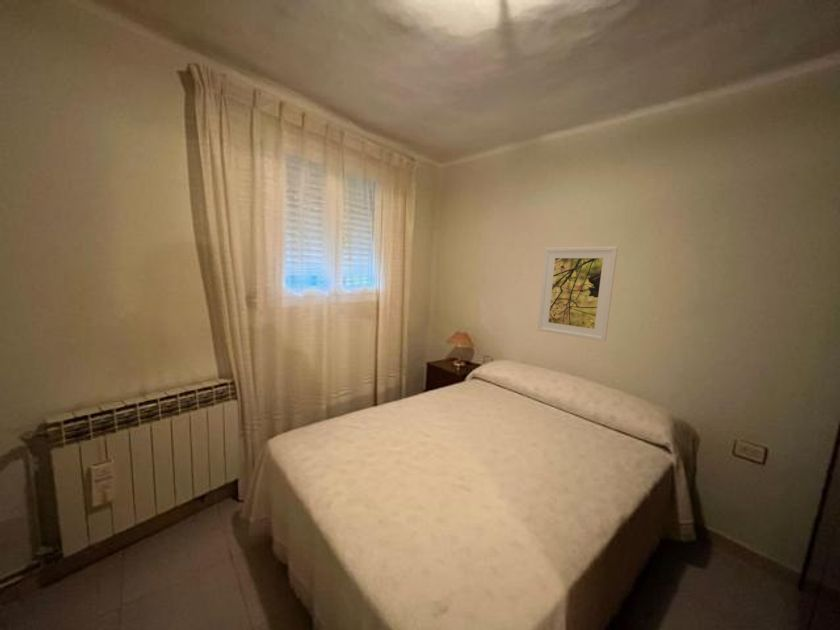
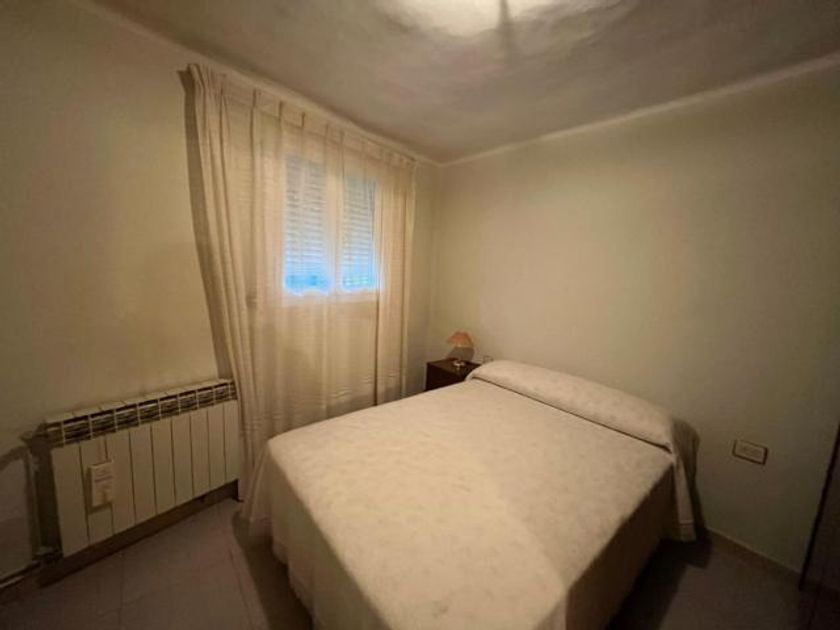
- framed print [537,245,619,342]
